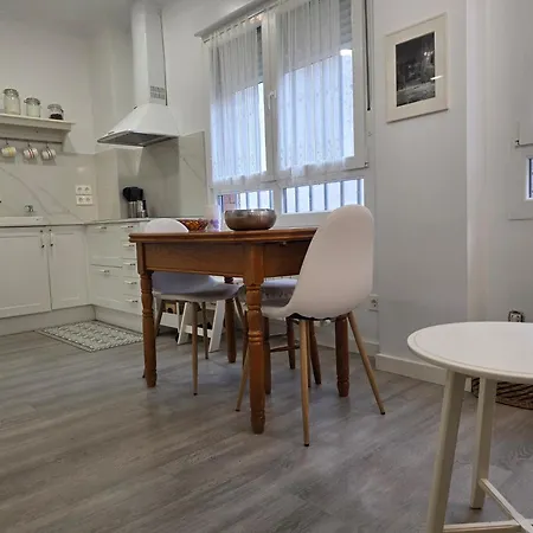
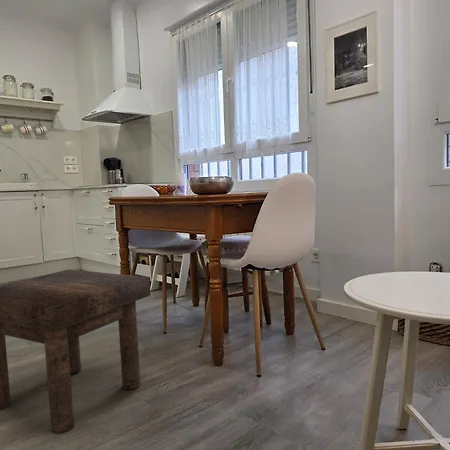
+ stool [0,269,151,435]
